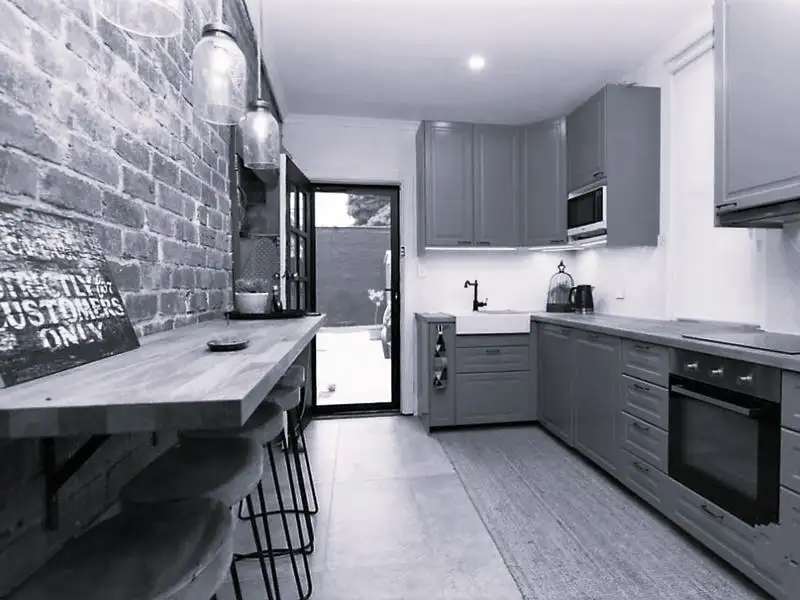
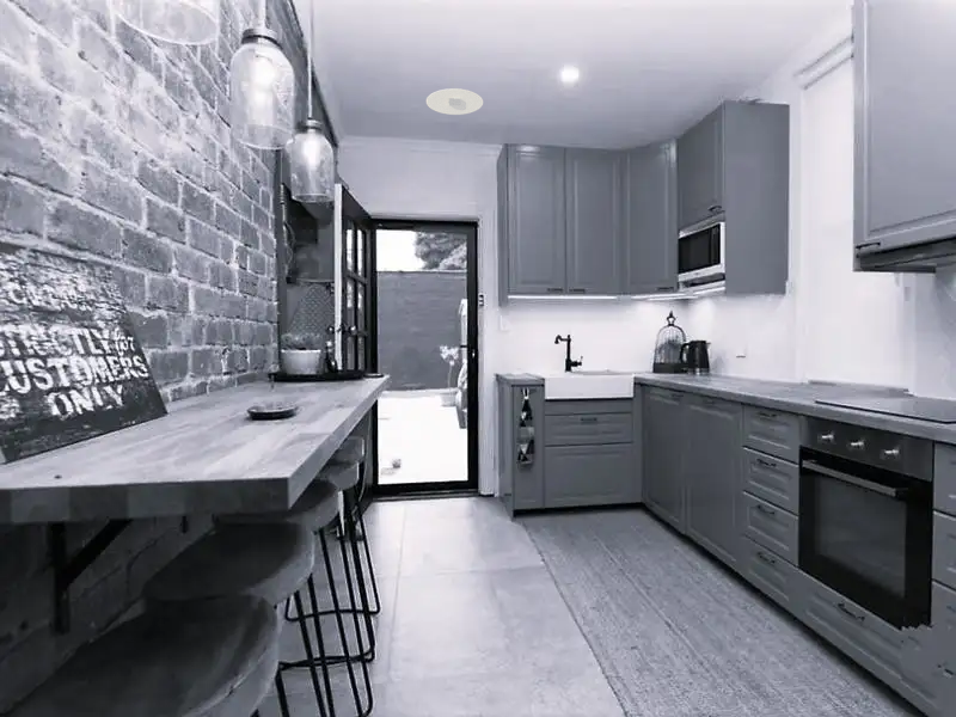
+ recessed light [425,87,484,116]
